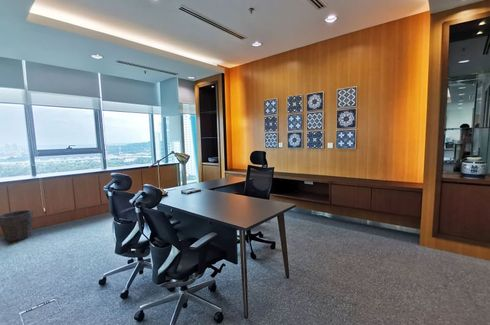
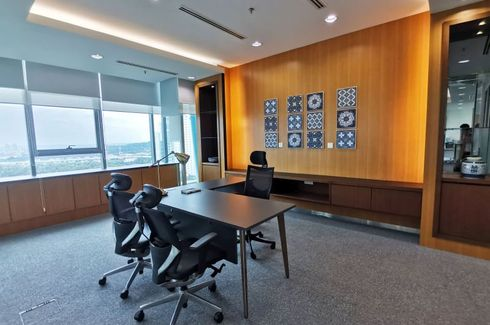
- waste bin [0,209,34,242]
